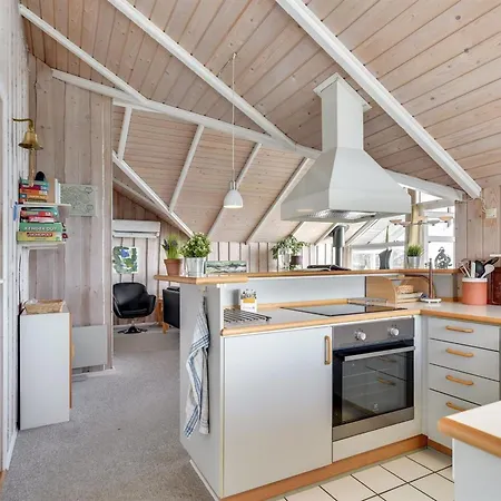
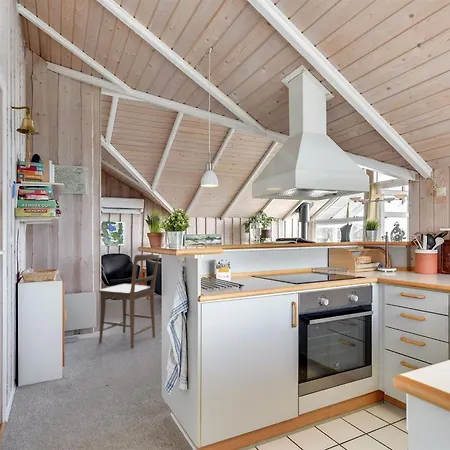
+ chair [98,253,160,349]
